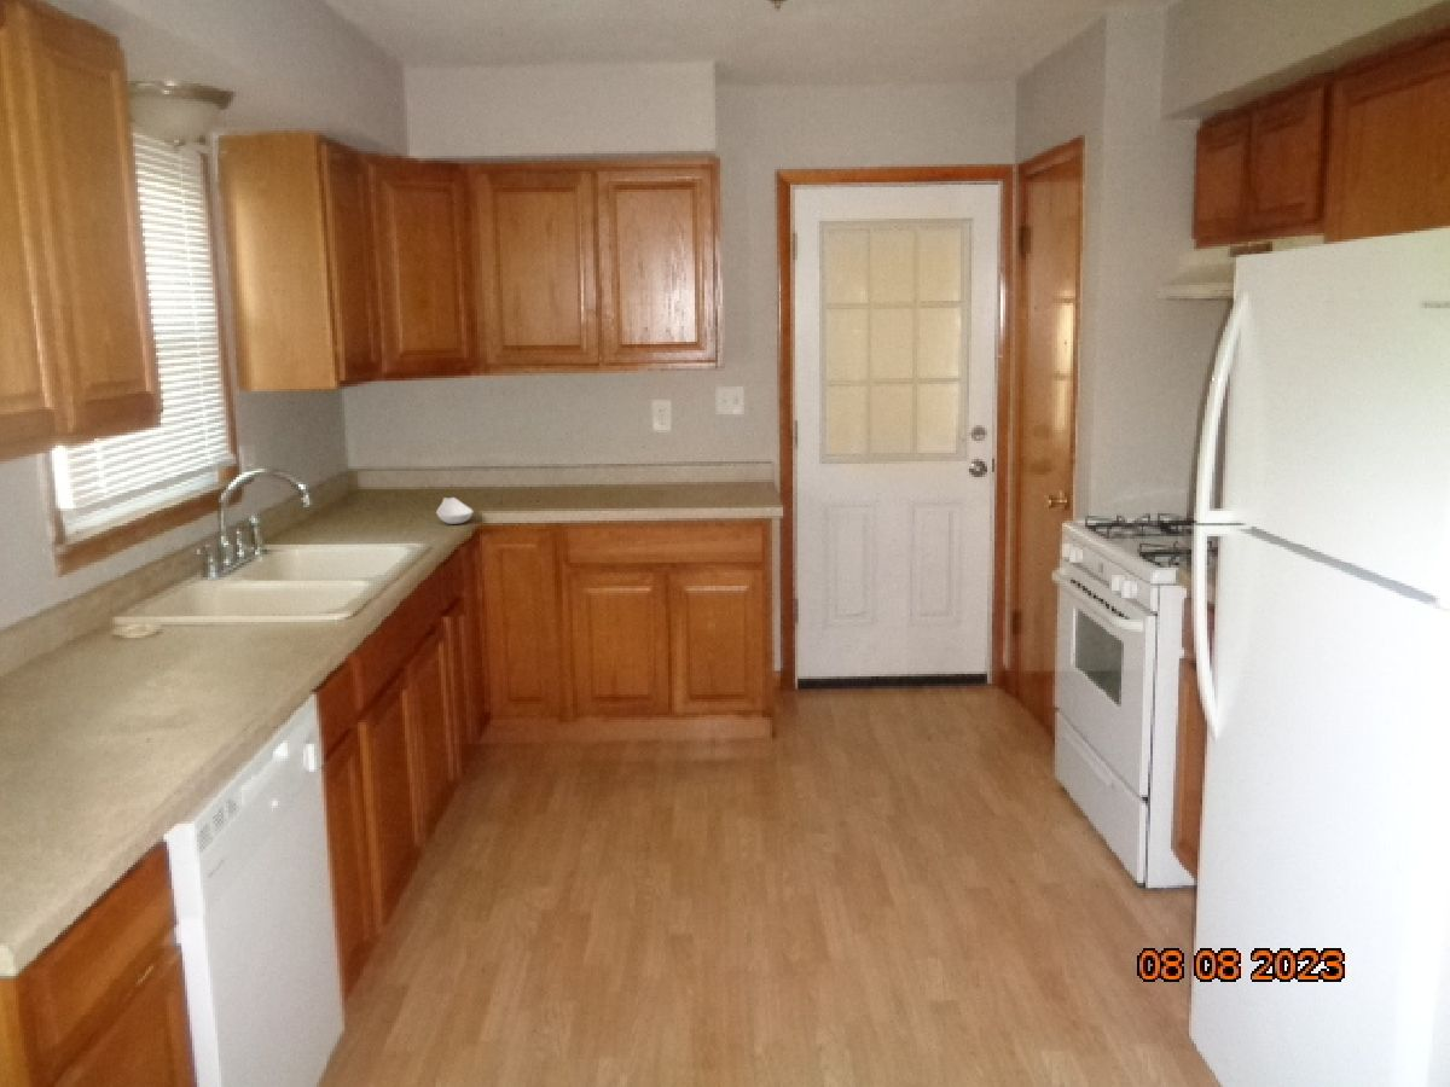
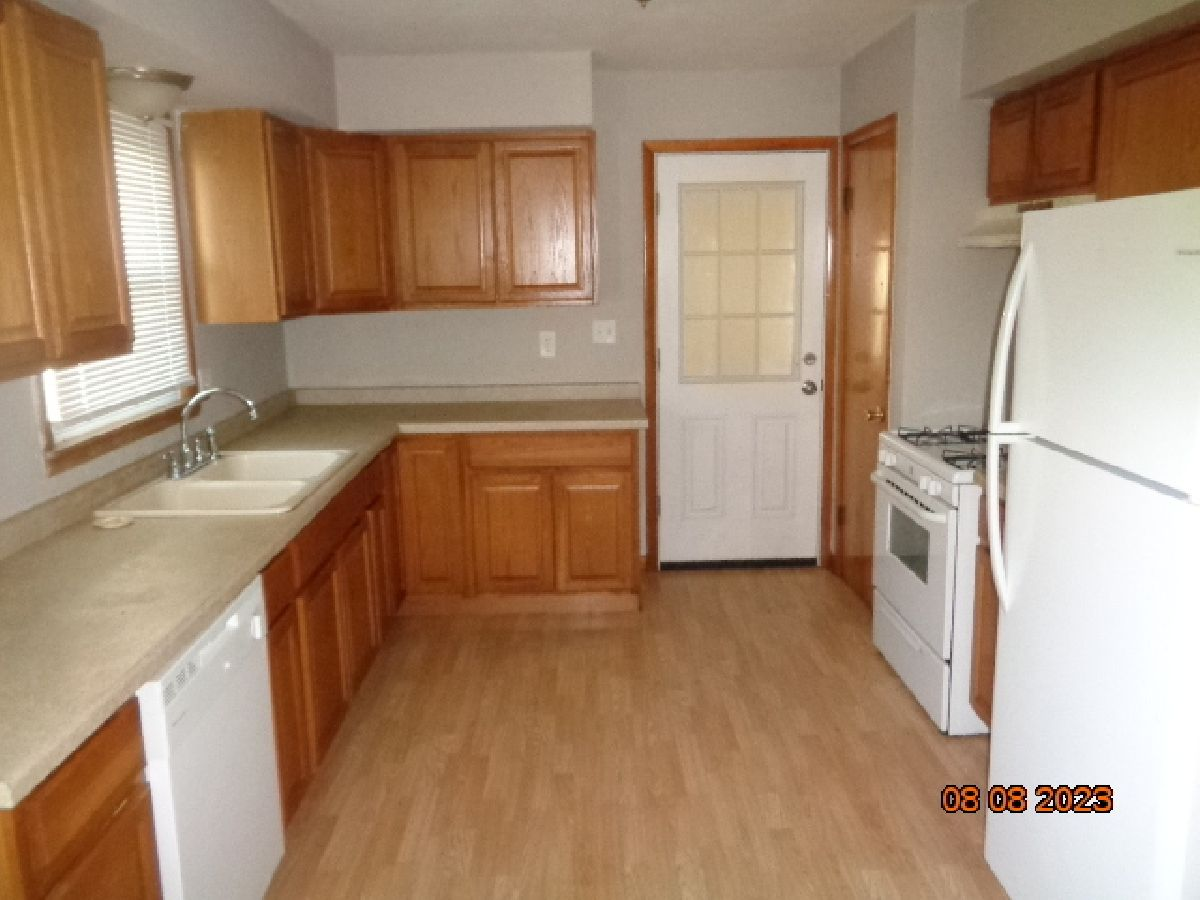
- spoon rest [435,496,475,525]
